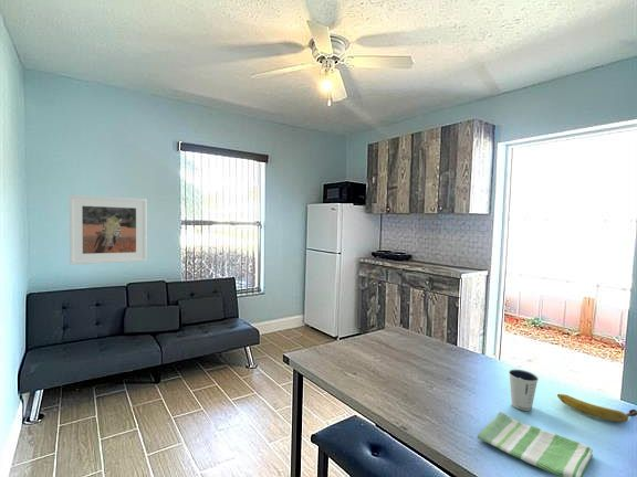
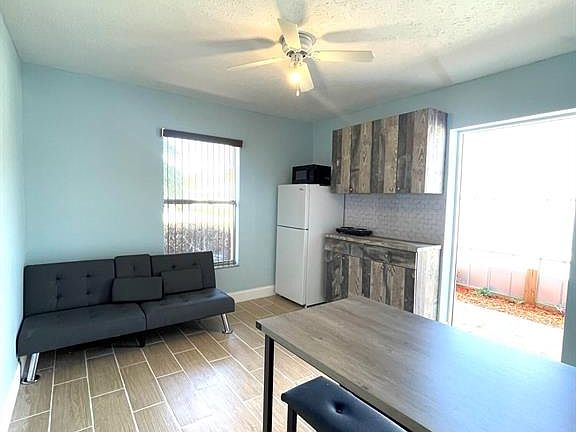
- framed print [69,194,148,265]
- fruit [556,393,637,423]
- dixie cup [508,369,540,412]
- dish towel [477,411,594,477]
